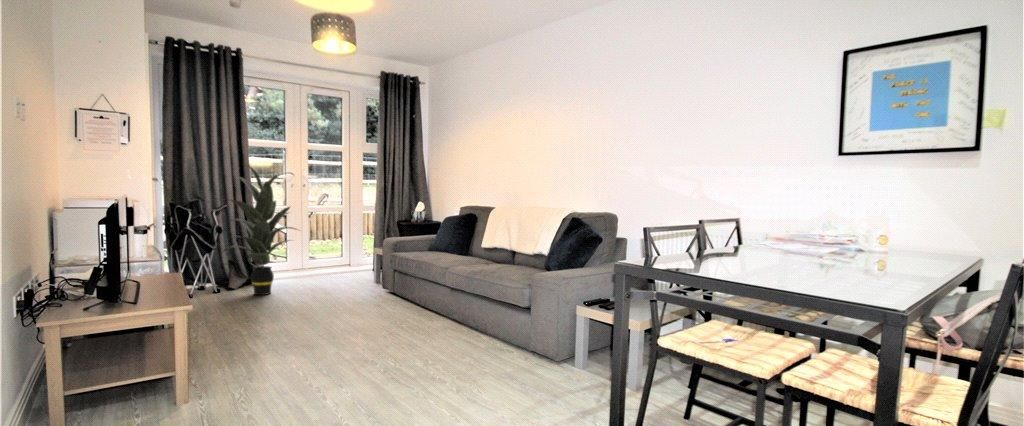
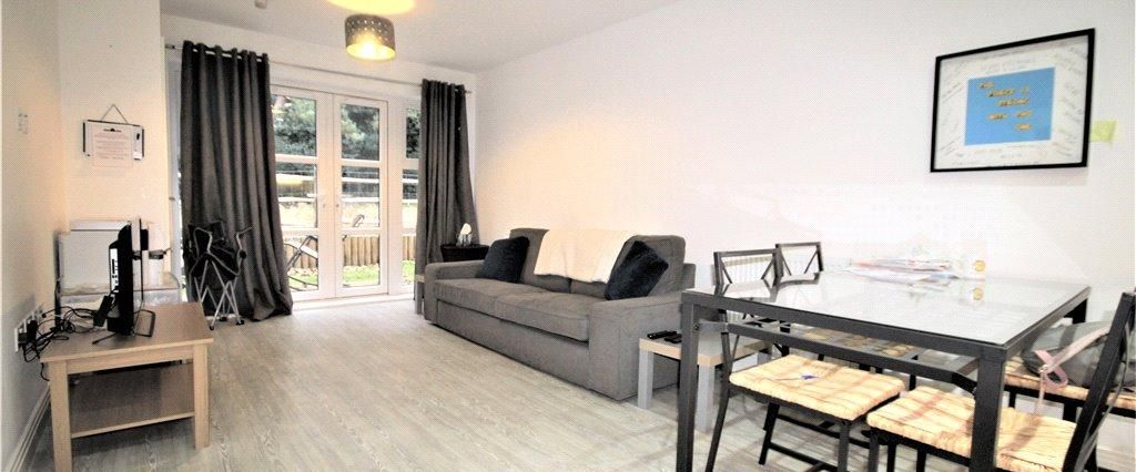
- indoor plant [214,162,301,296]
